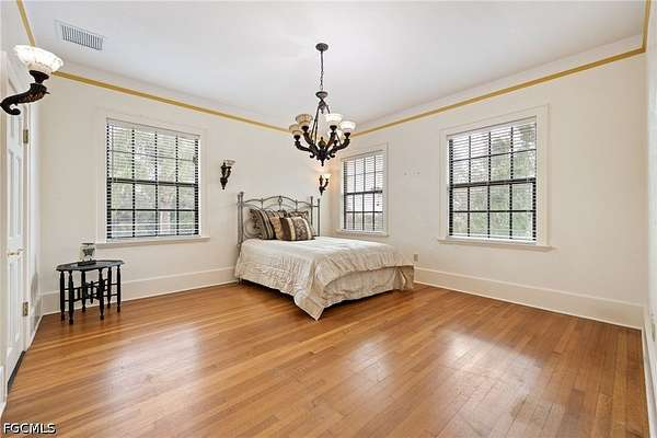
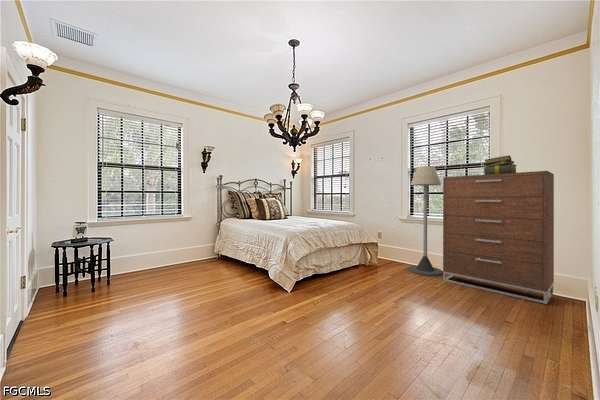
+ floor lamp [407,165,443,277]
+ dresser [442,170,555,305]
+ stack of books [482,154,518,175]
